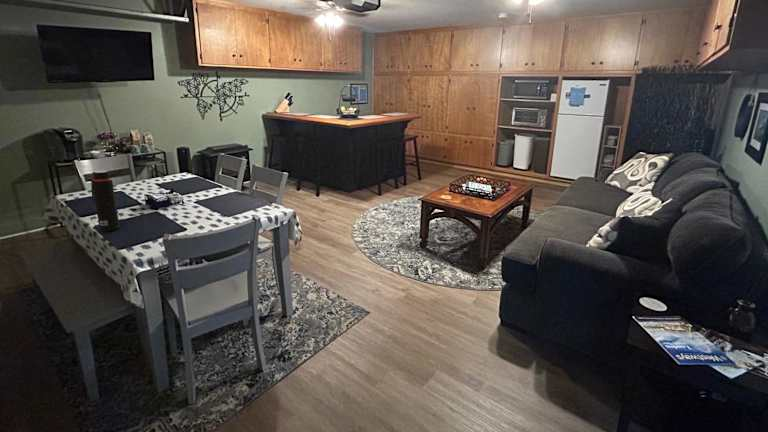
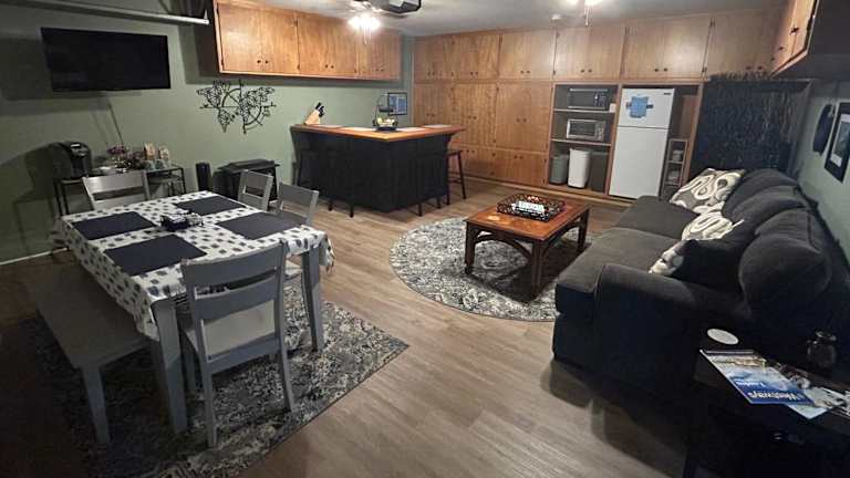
- water bottle [90,170,121,232]
